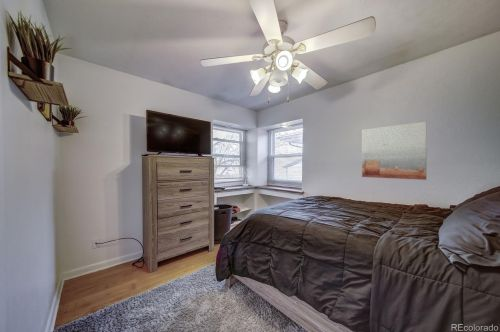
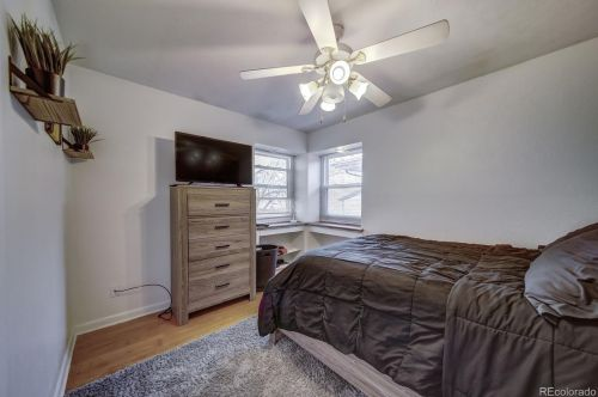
- wall art [361,121,428,181]
